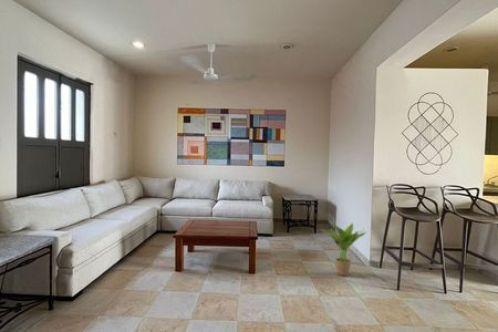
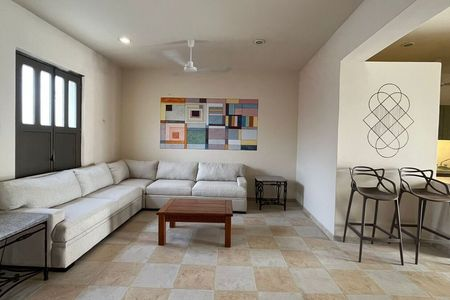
- potted plant [320,220,366,277]
